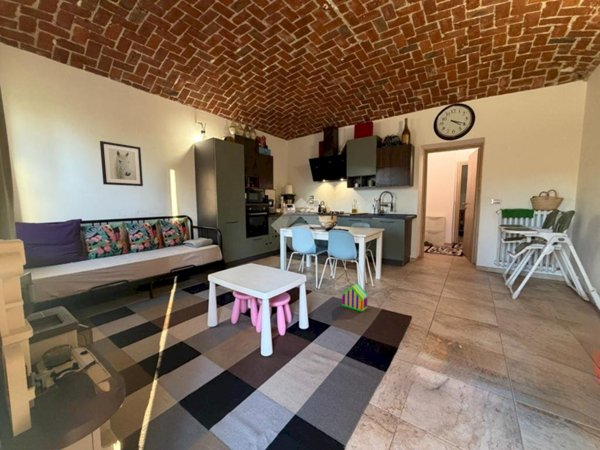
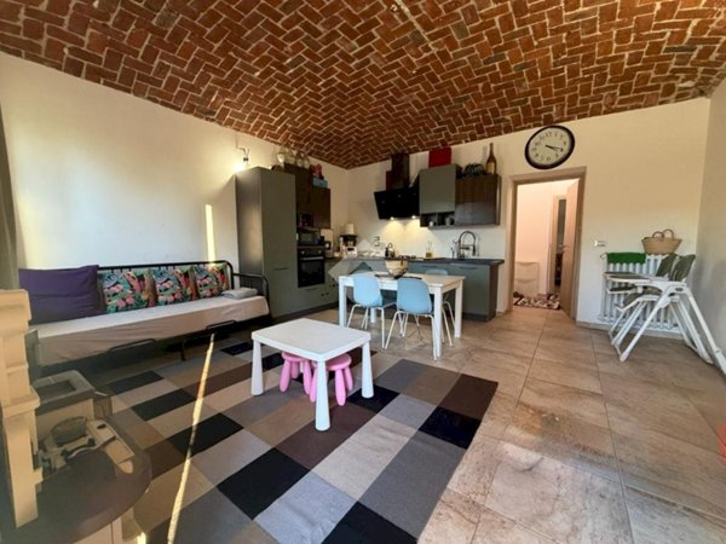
- toy house [341,282,369,313]
- wall art [99,140,144,187]
